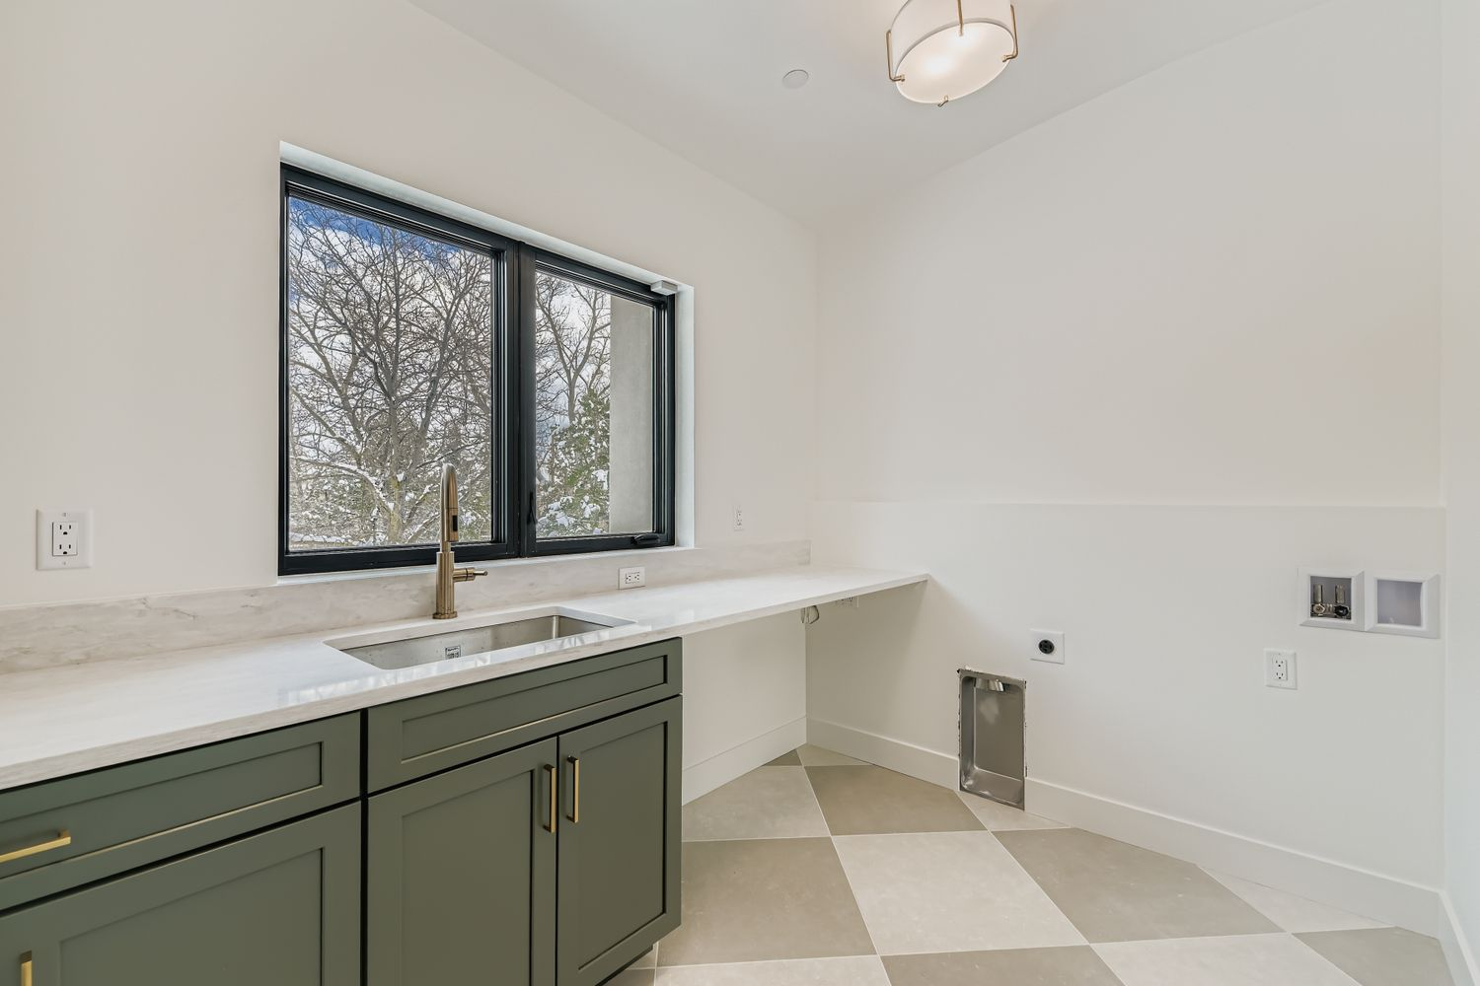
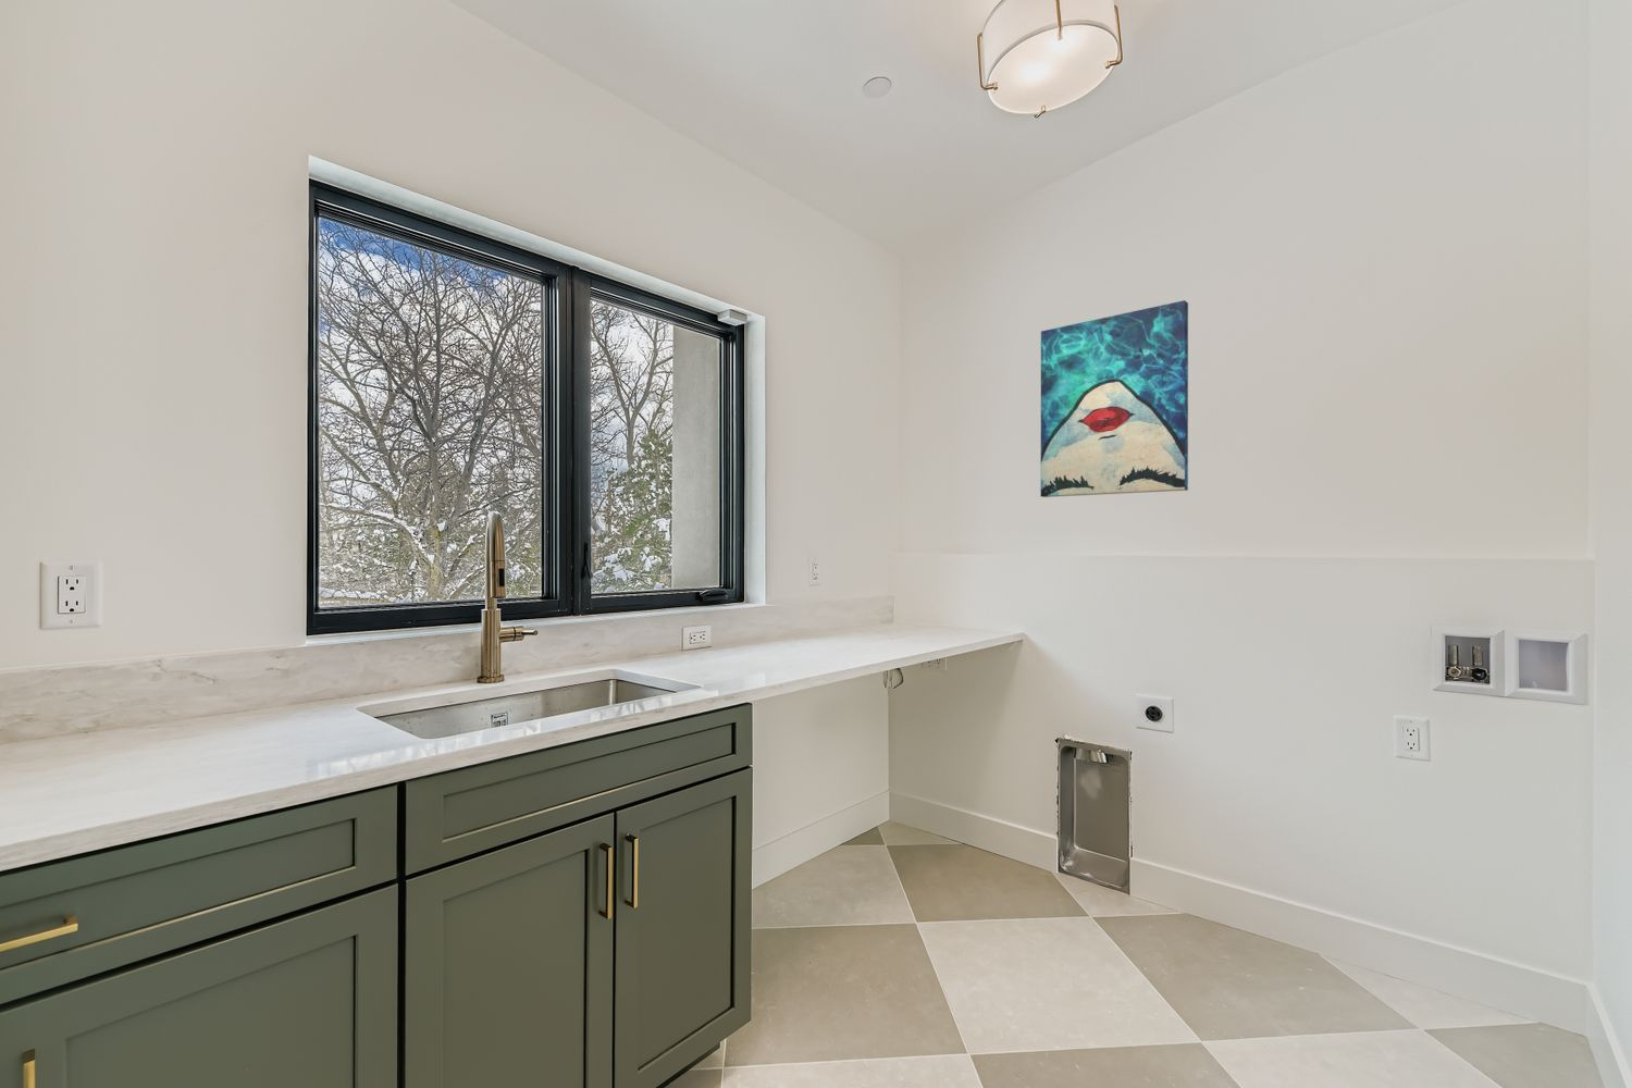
+ wall art [1041,299,1189,498]
